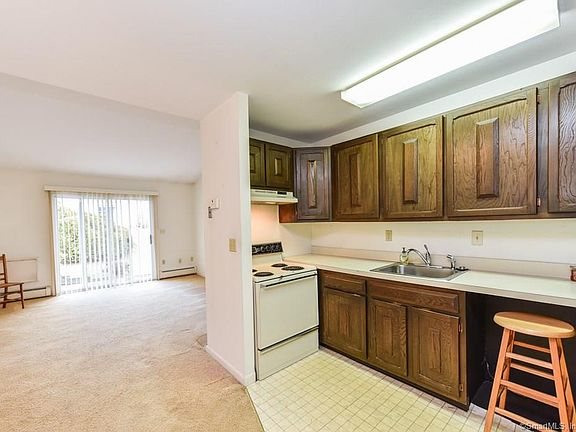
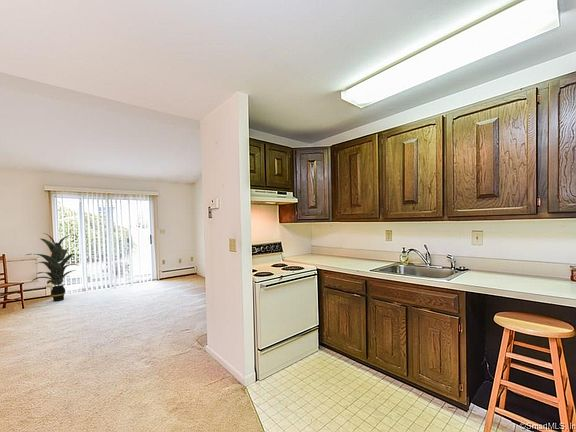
+ indoor plant [26,232,80,303]
